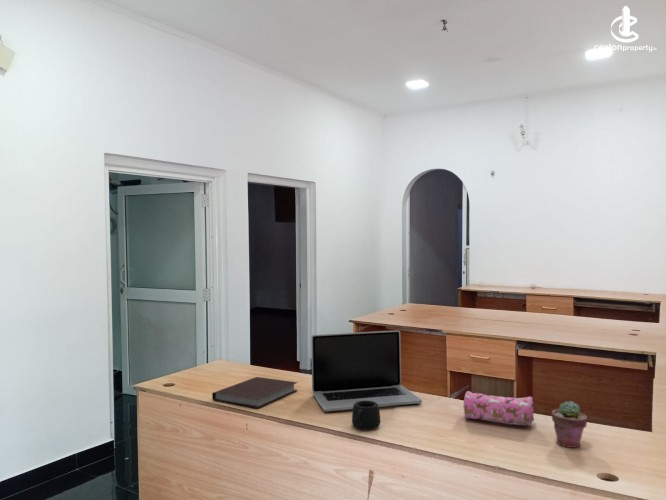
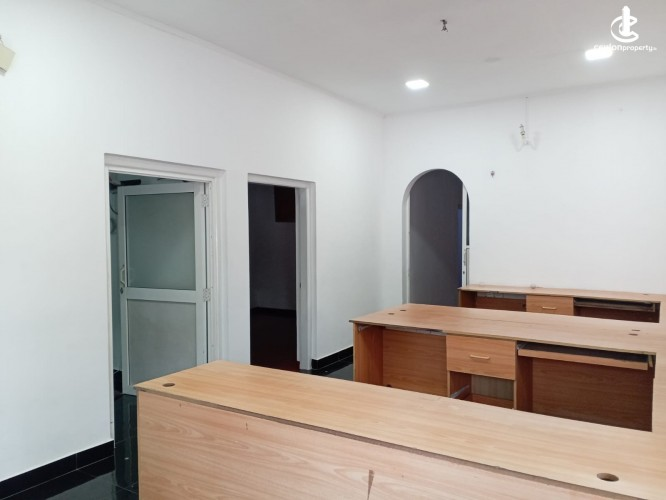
- pencil case [463,390,535,427]
- laptop [310,329,423,412]
- mug [351,401,381,431]
- notebook [211,376,299,409]
- potted succulent [551,400,588,449]
